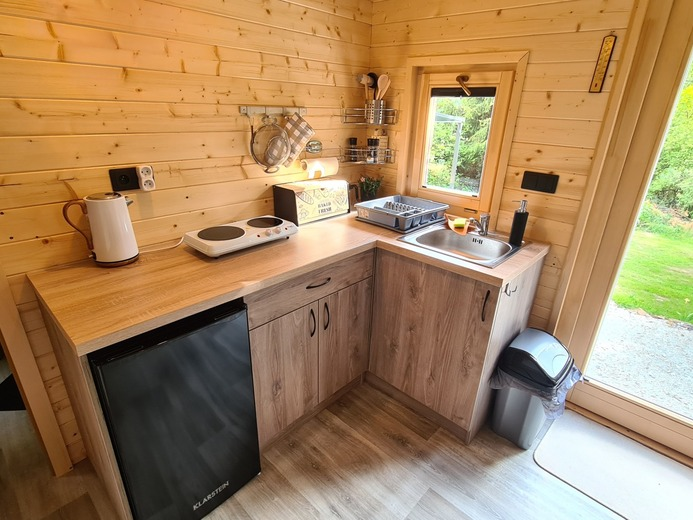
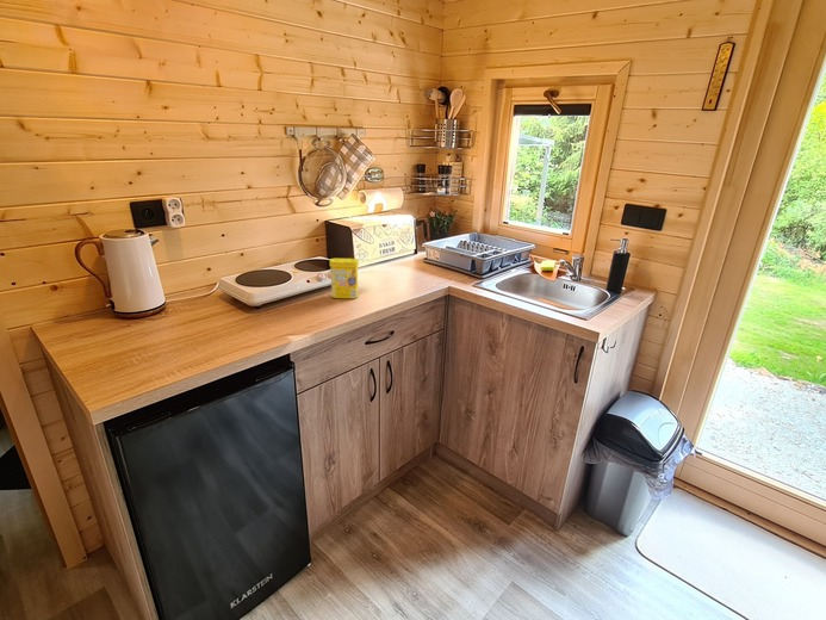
+ canister [328,258,360,299]
